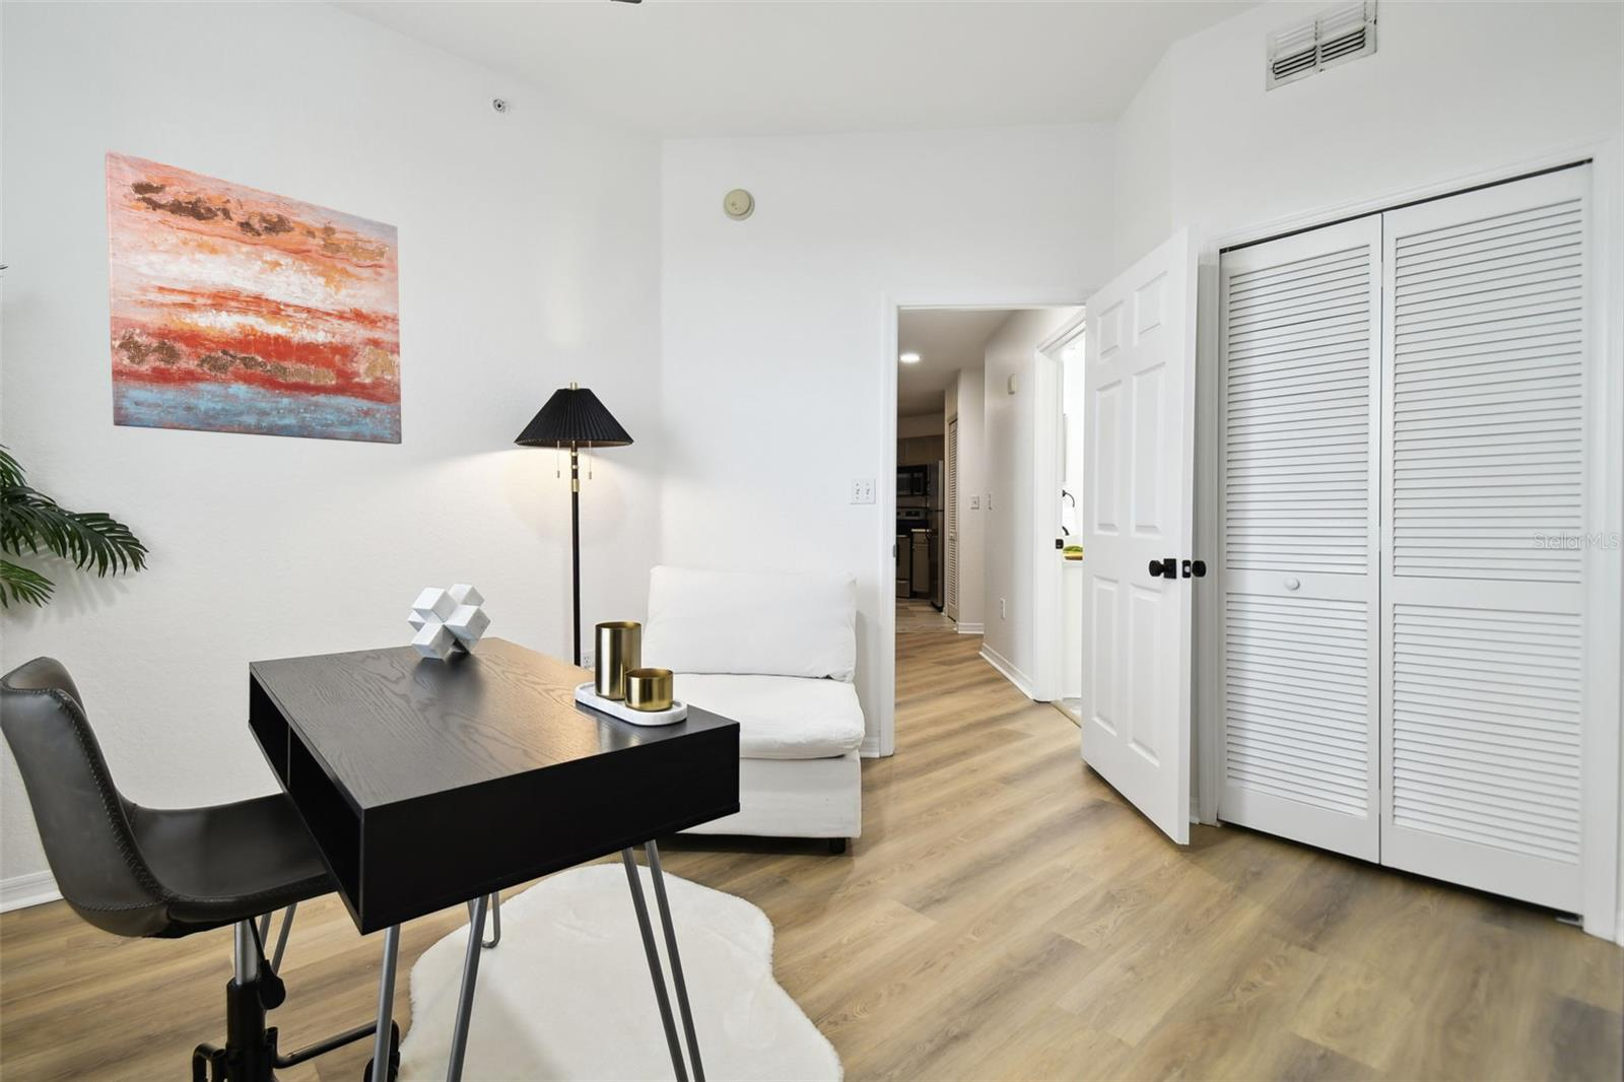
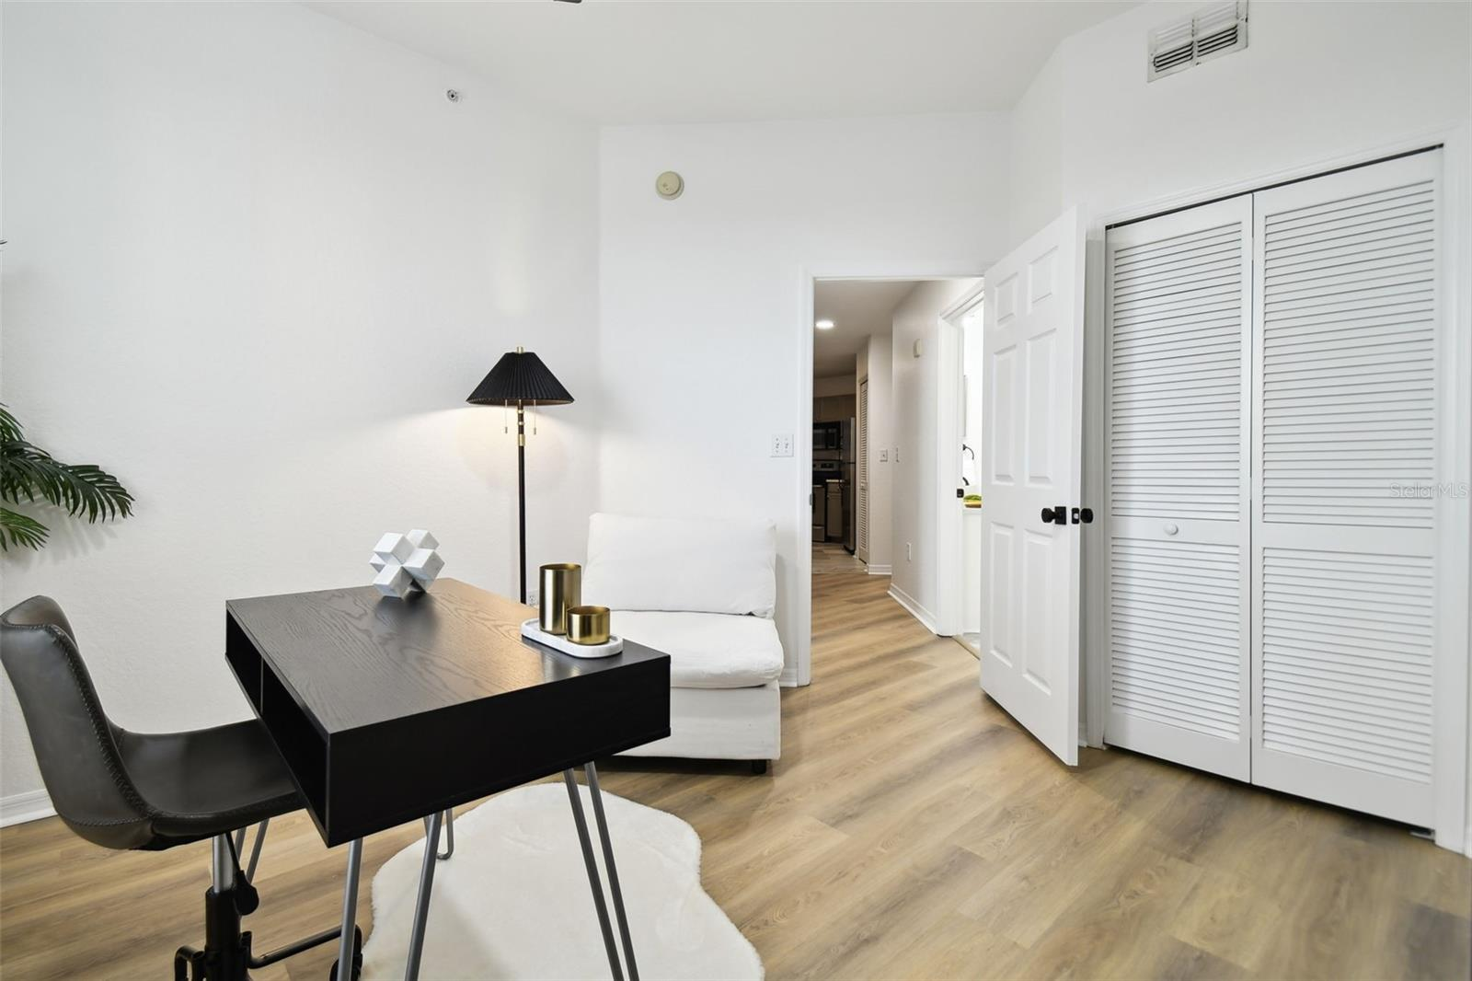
- wall art [104,149,403,446]
